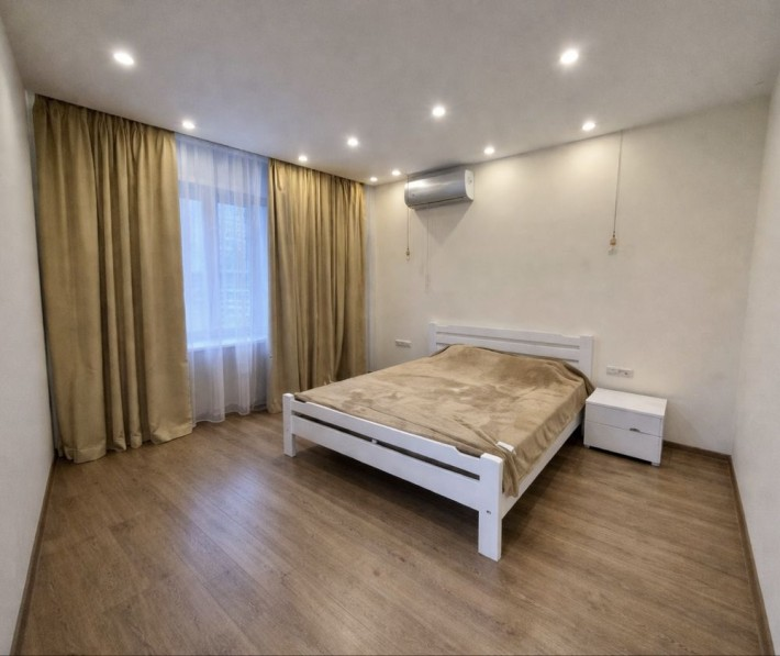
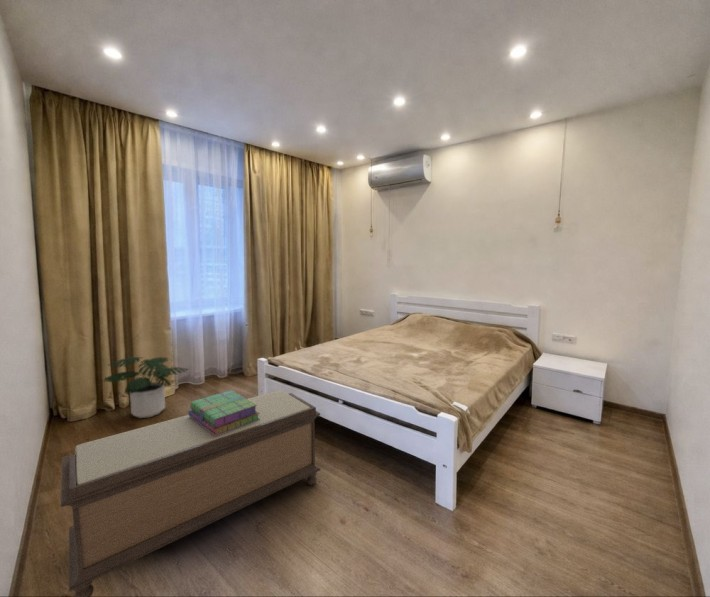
+ potted plant [102,356,190,419]
+ bench [59,389,322,597]
+ stack of books [187,389,260,436]
